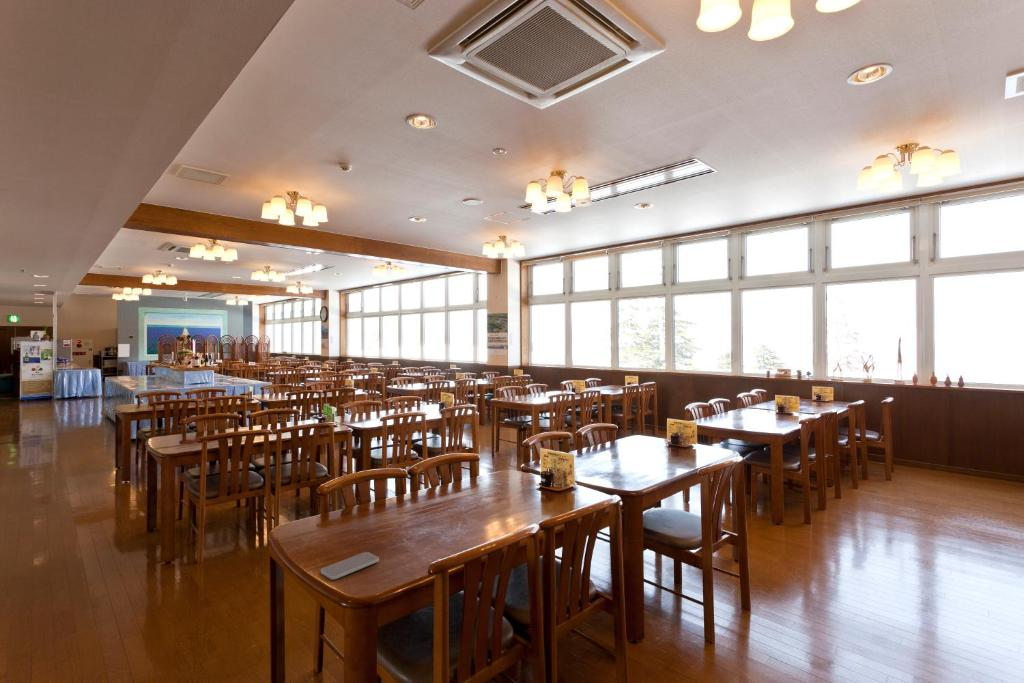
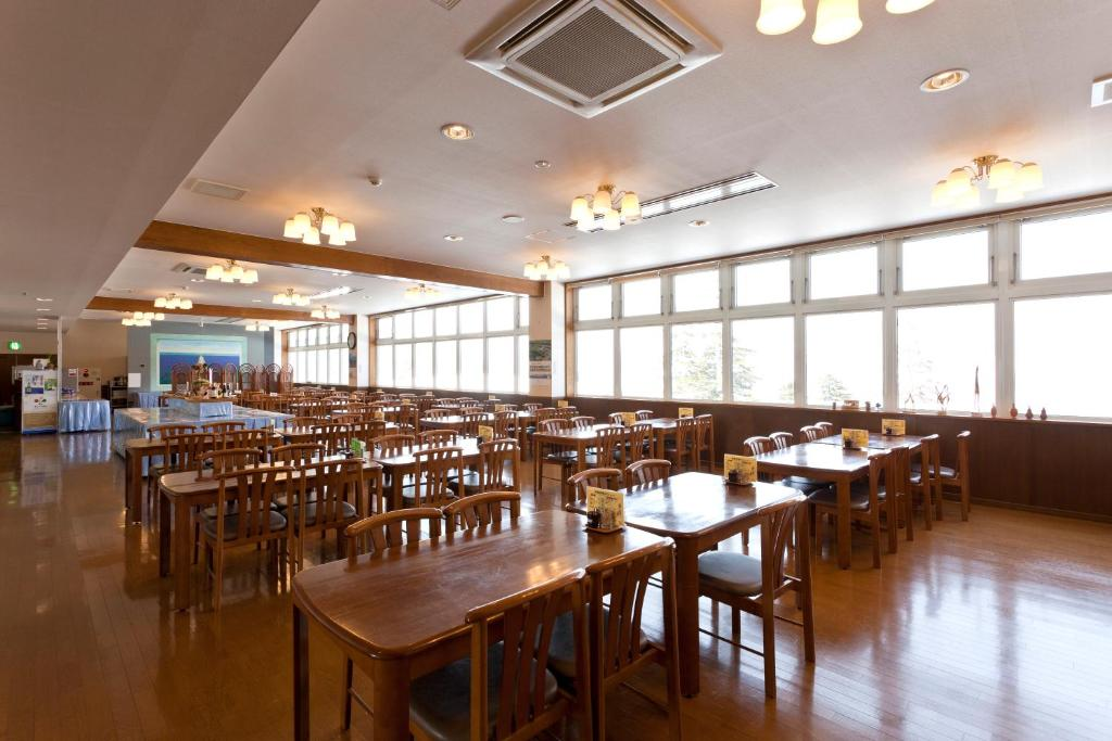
- smartphone [320,551,380,581]
